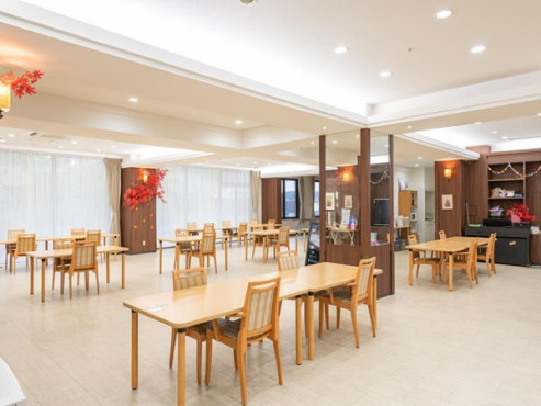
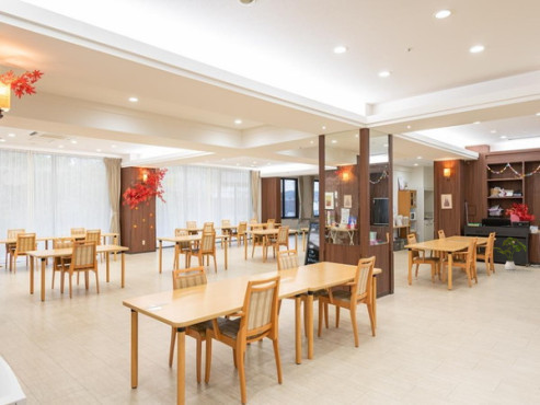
+ house plant [492,236,528,271]
